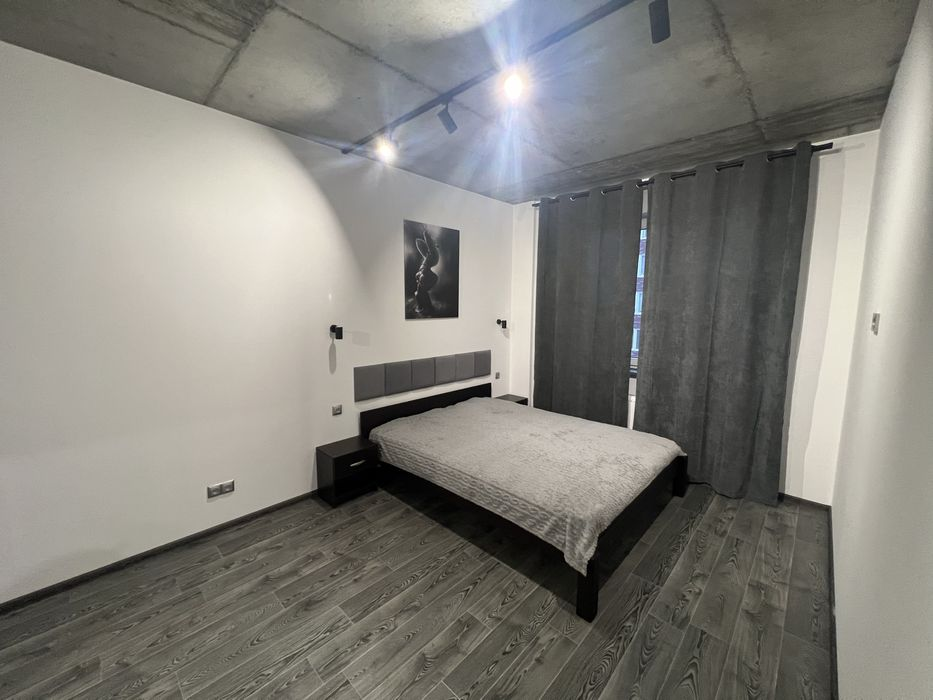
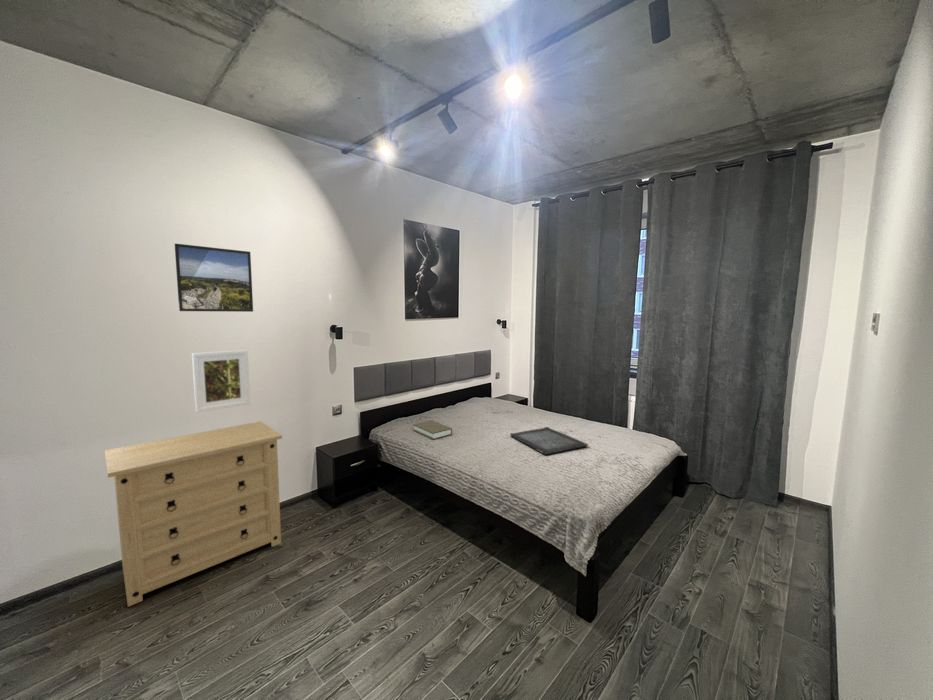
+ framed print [174,243,254,313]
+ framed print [191,349,251,413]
+ book [412,419,453,440]
+ serving tray [509,426,589,456]
+ dresser [104,420,283,608]
